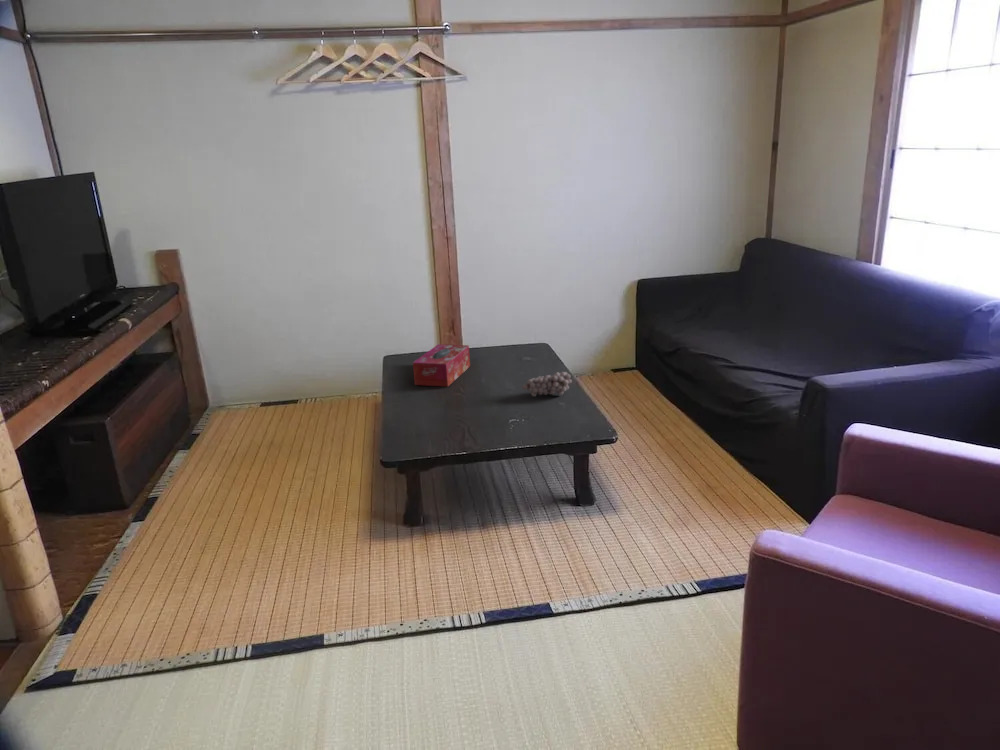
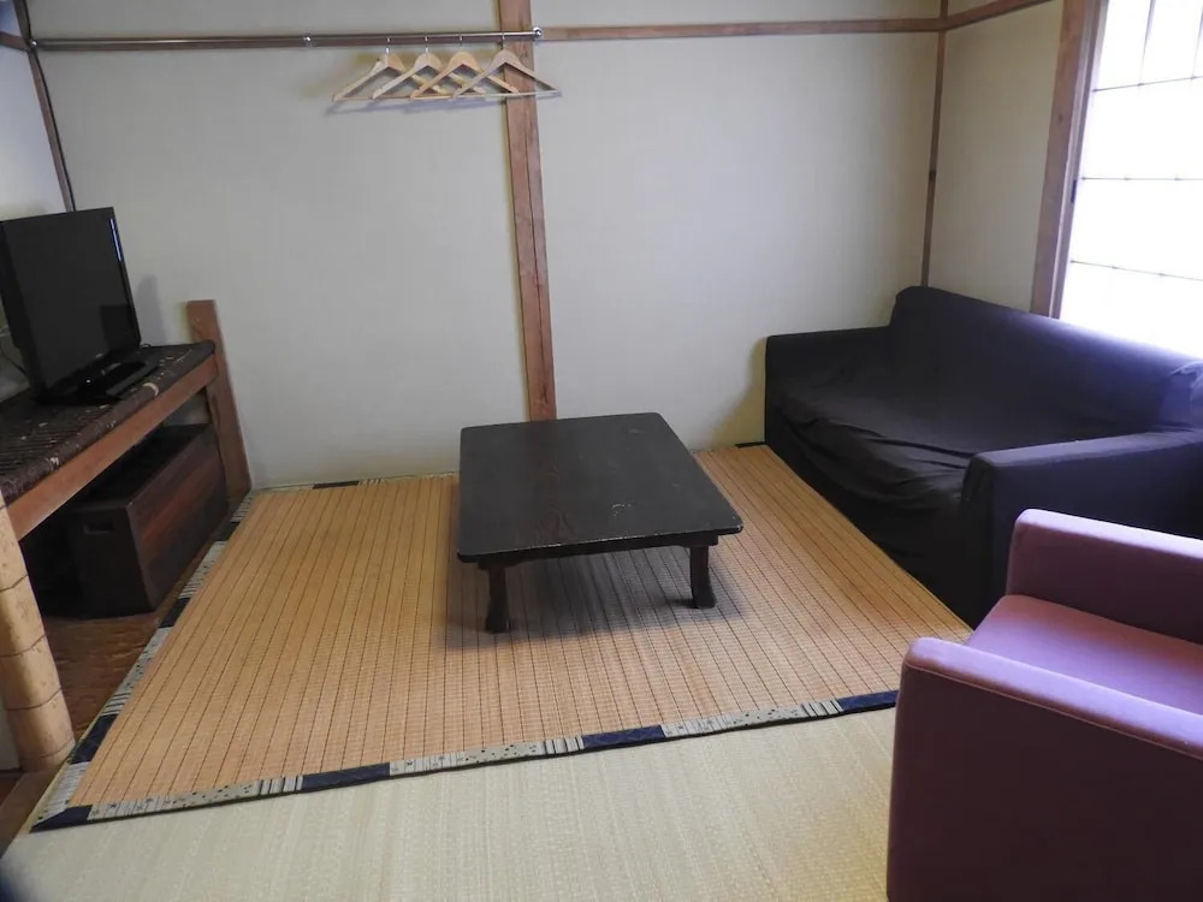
- fruit [521,371,573,398]
- tissue box [412,343,471,388]
